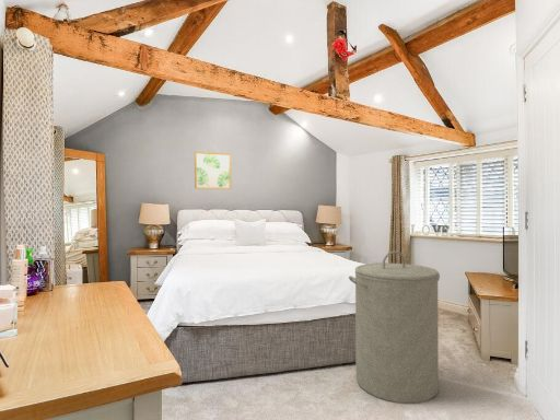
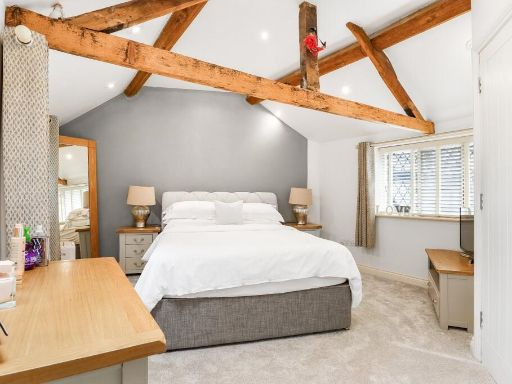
- wall art [194,151,232,190]
- laundry hamper [348,249,441,405]
